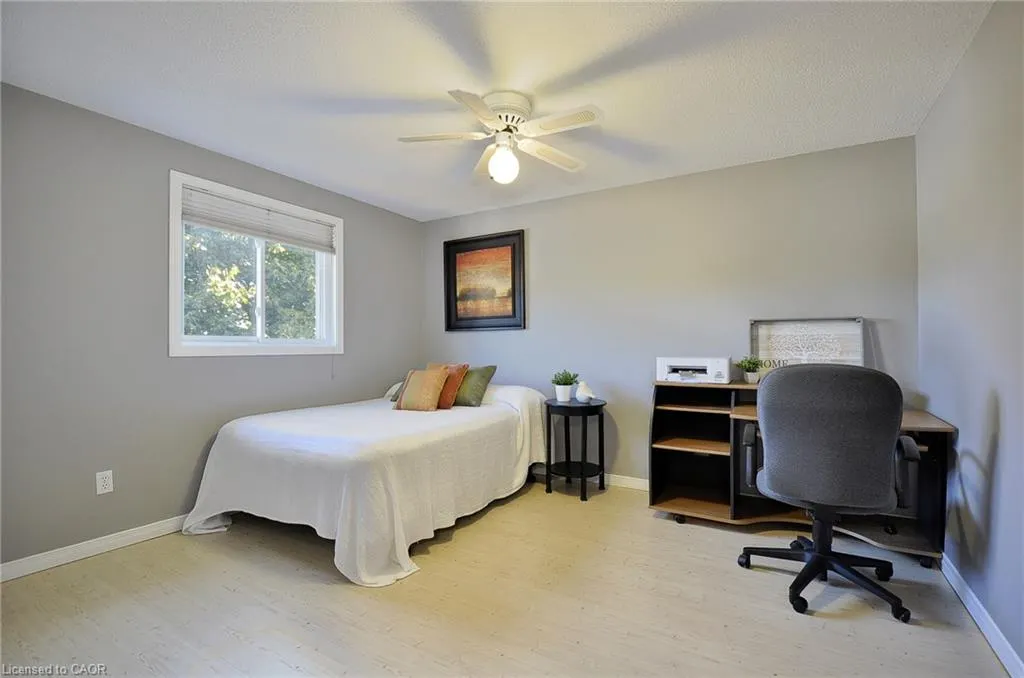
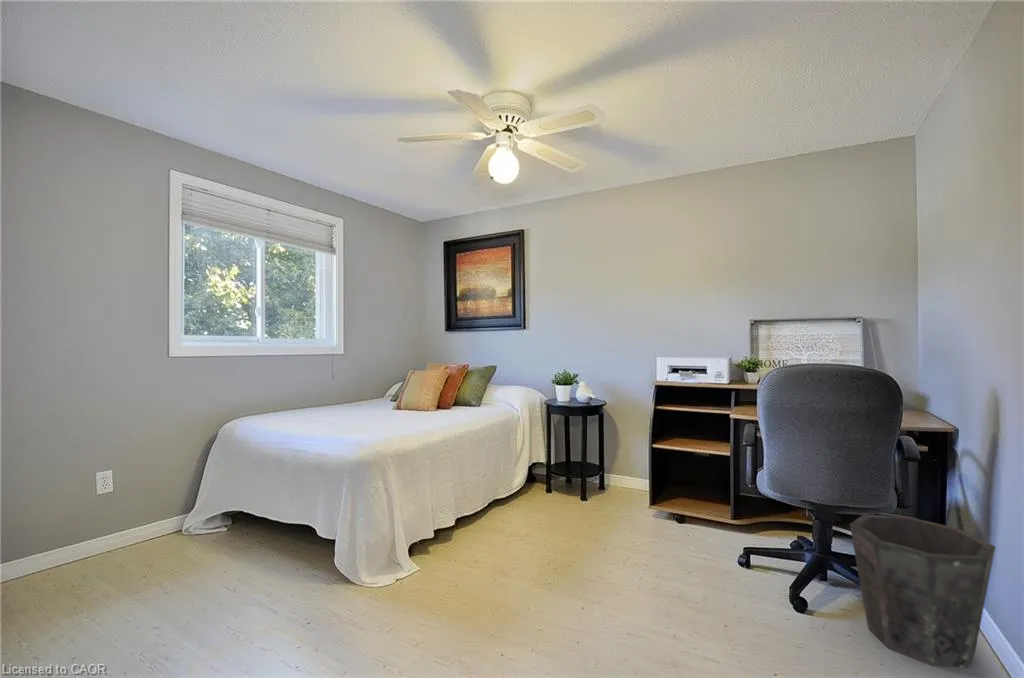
+ waste bin [849,514,996,669]
